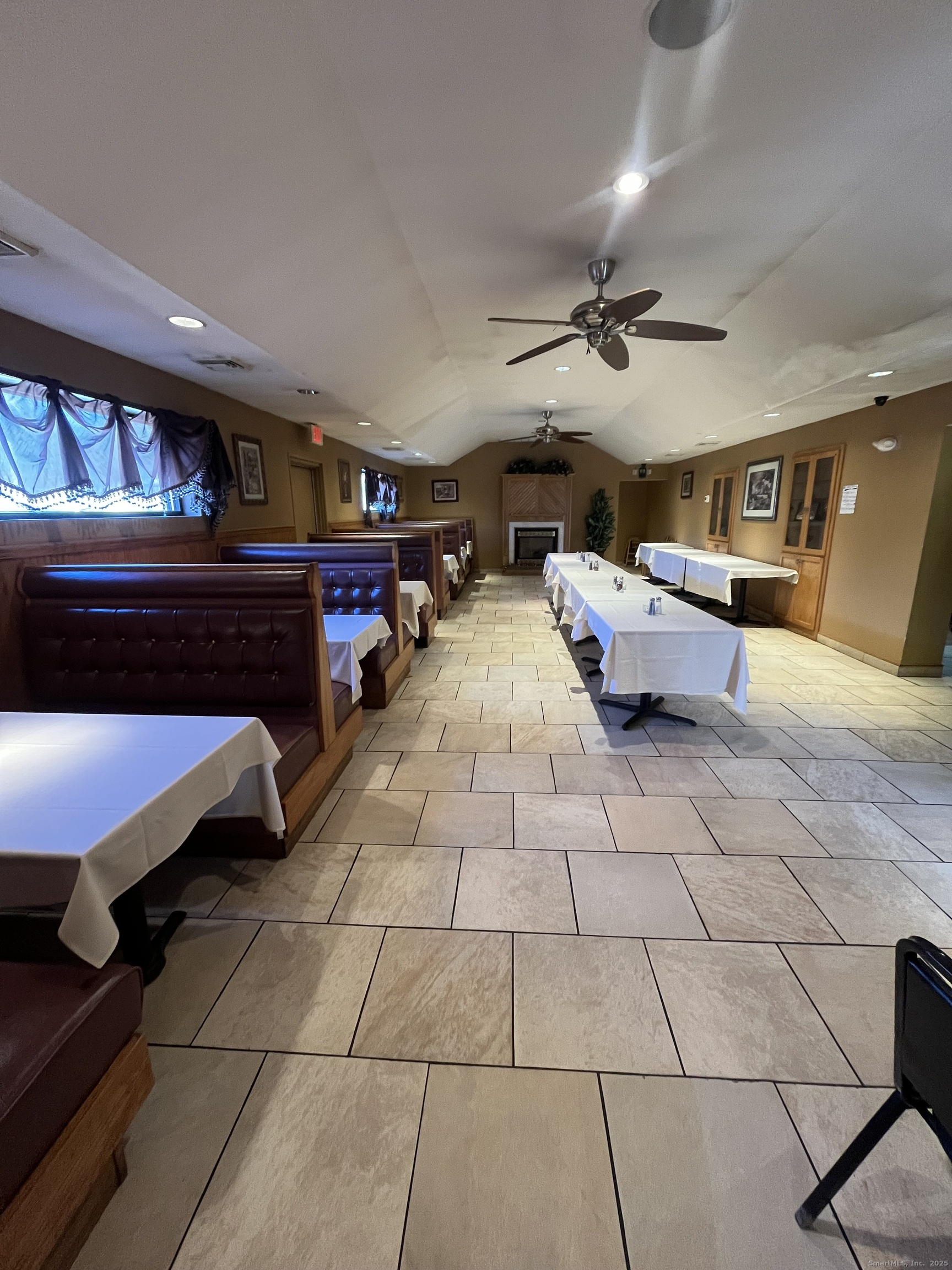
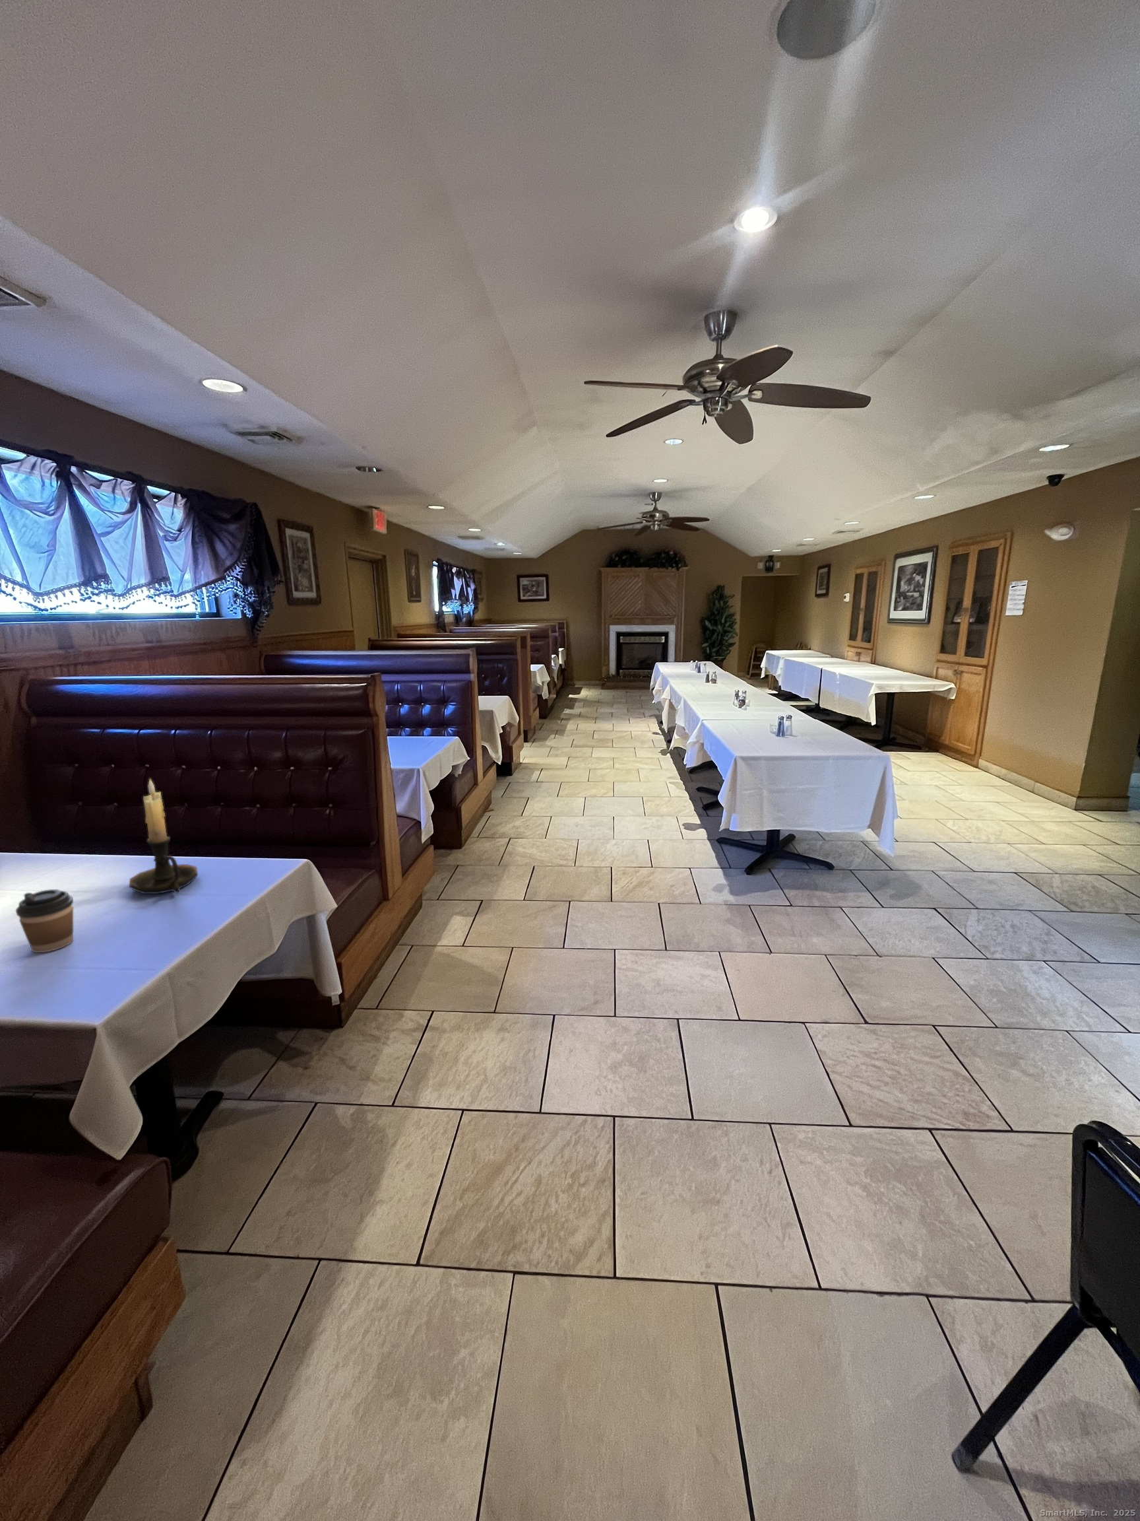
+ candle holder [128,777,199,895]
+ coffee cup [16,889,74,953]
